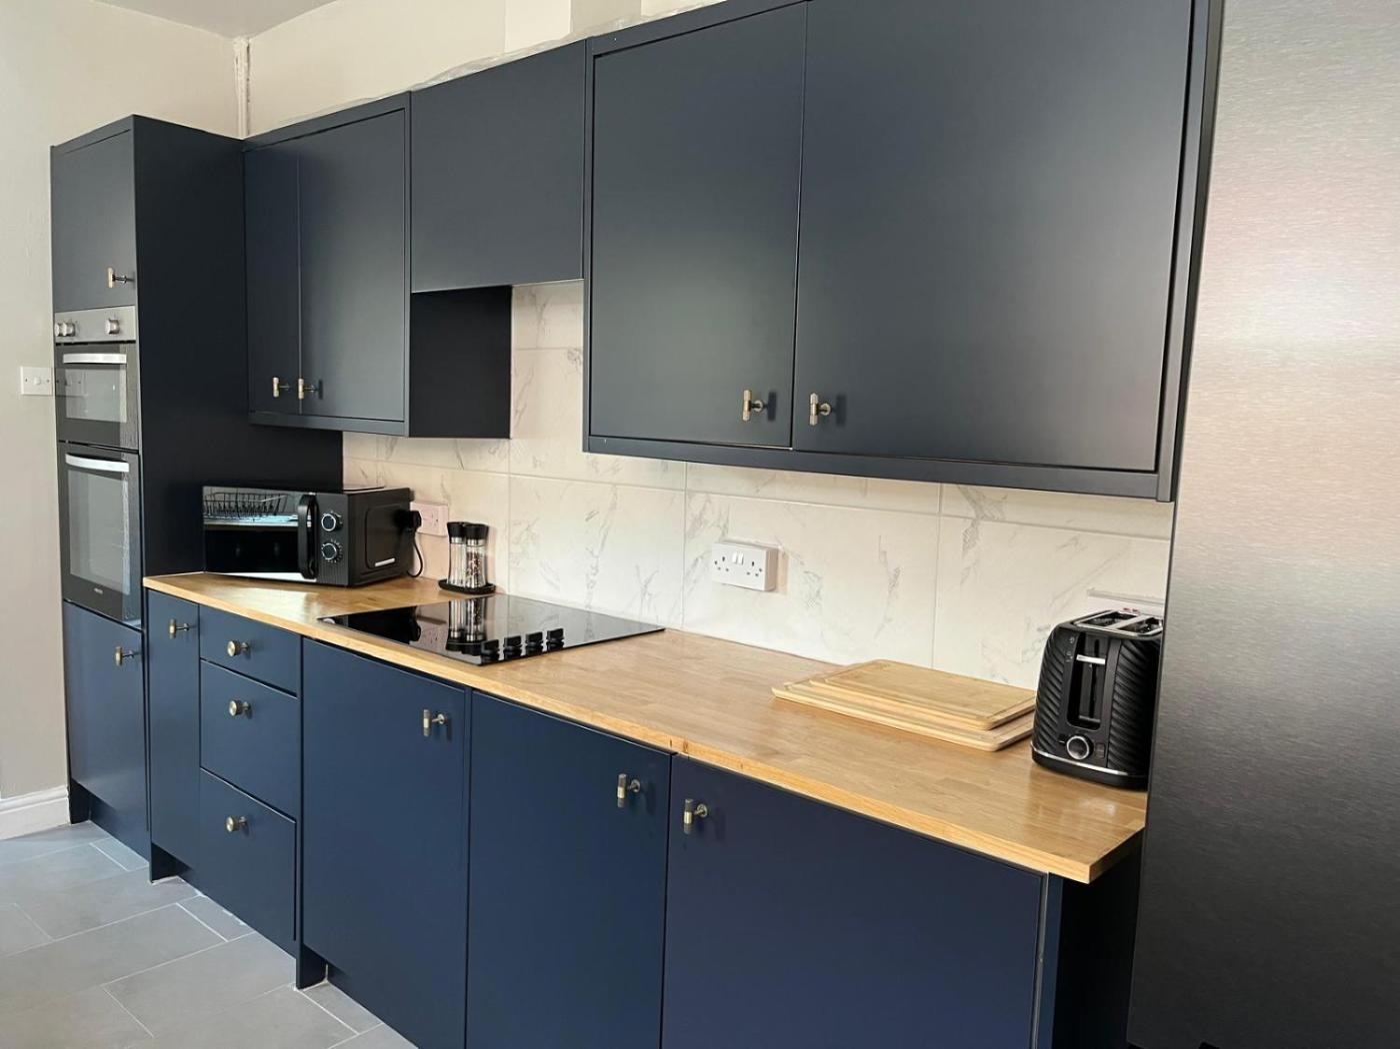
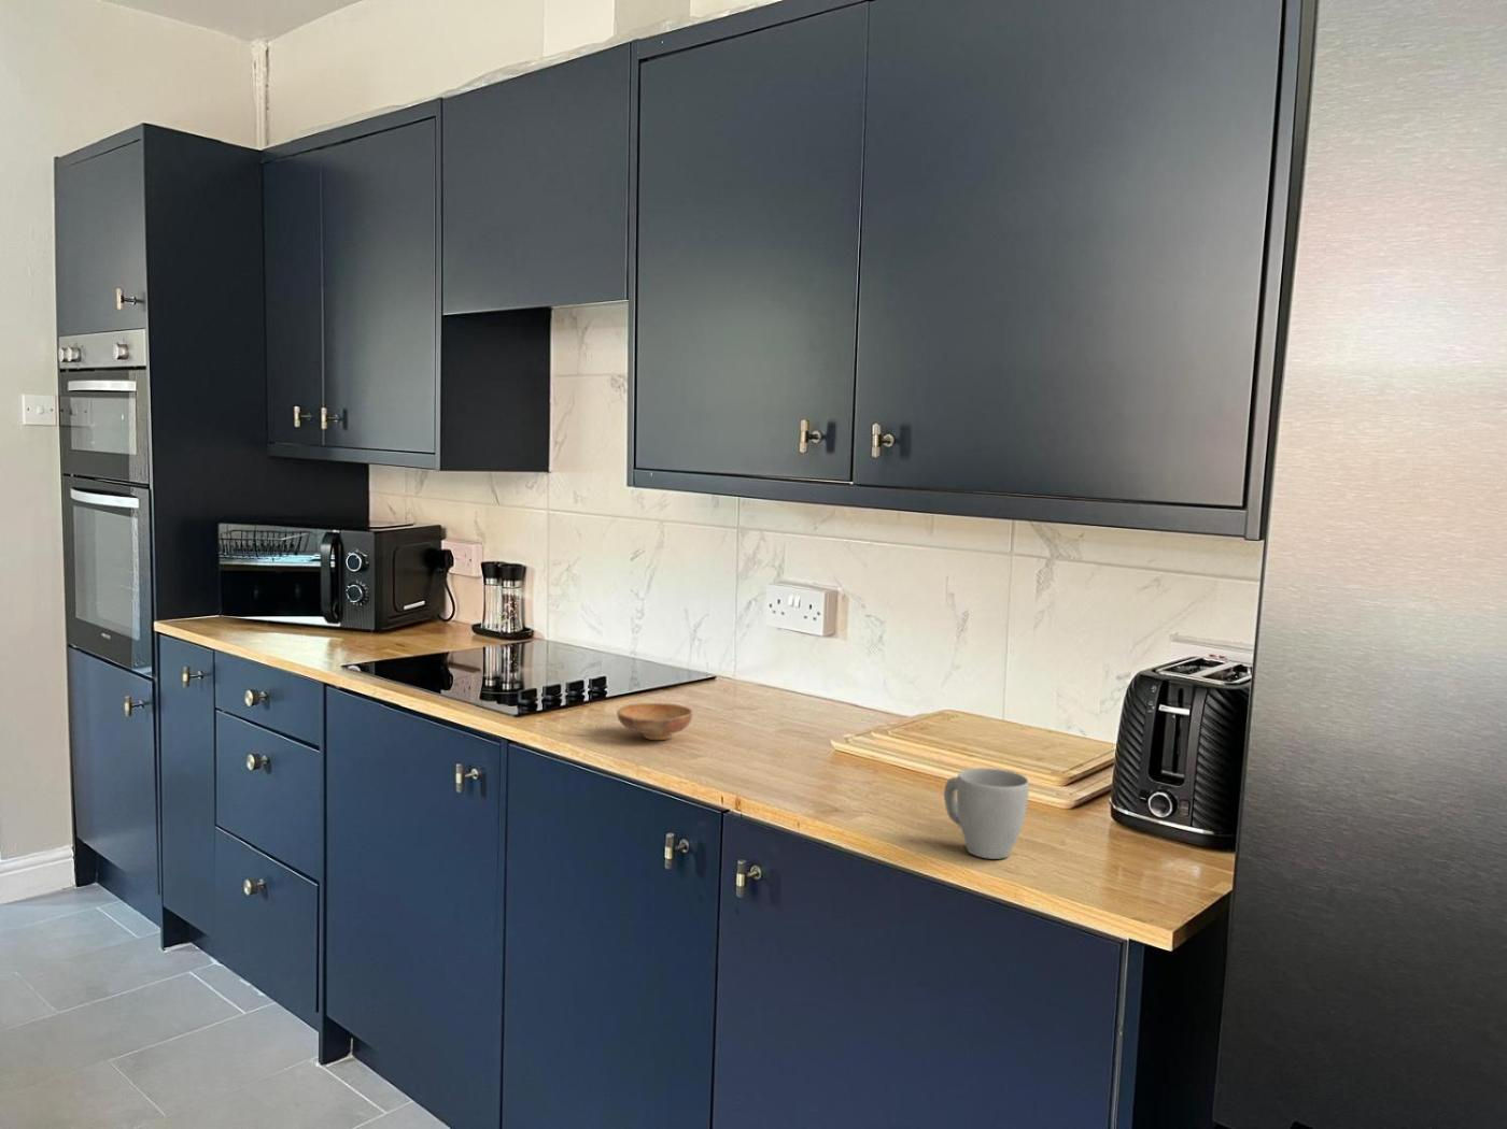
+ mug [943,766,1030,860]
+ bowl [616,702,693,741]
